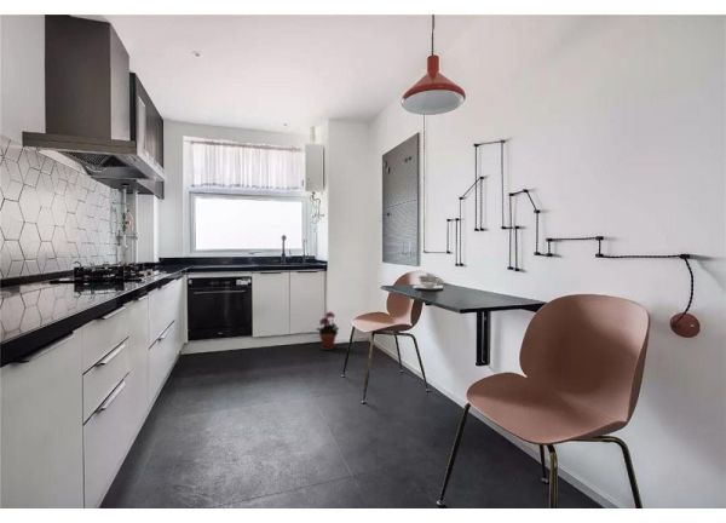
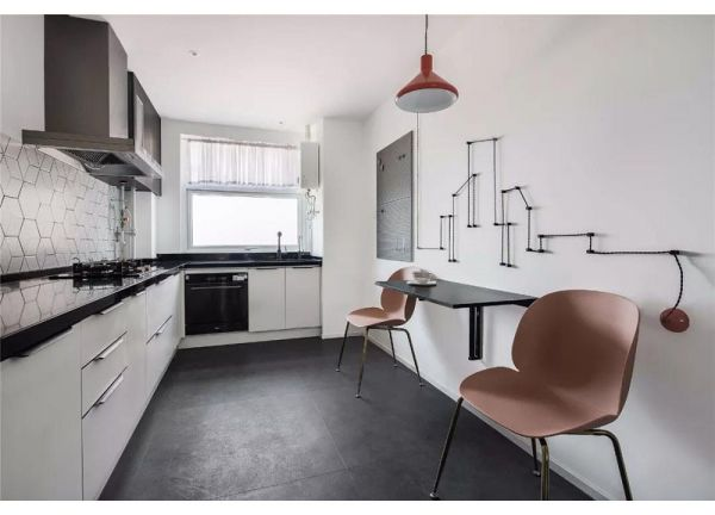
- potted plant [316,311,340,351]
